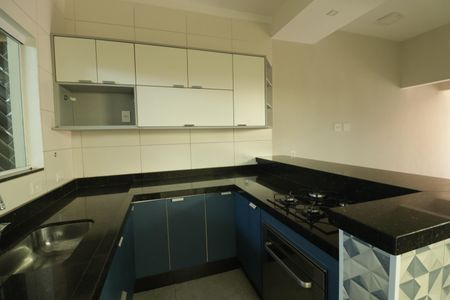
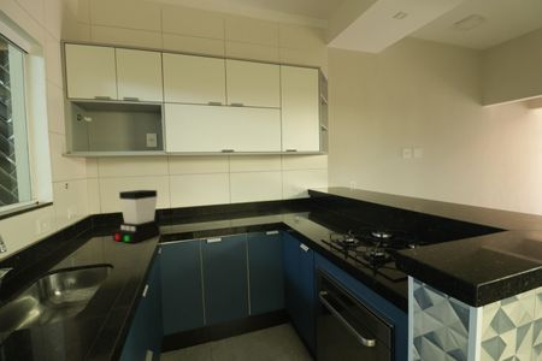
+ coffee maker [111,189,161,244]
